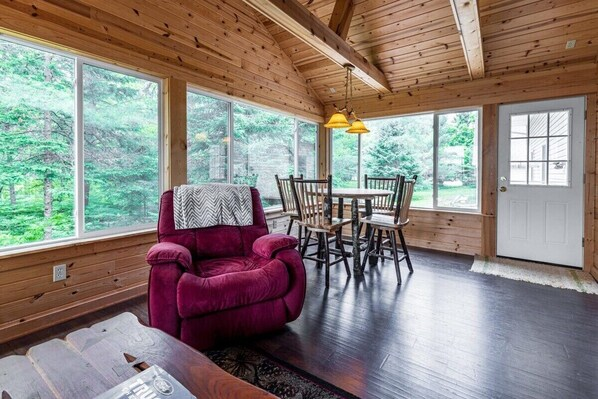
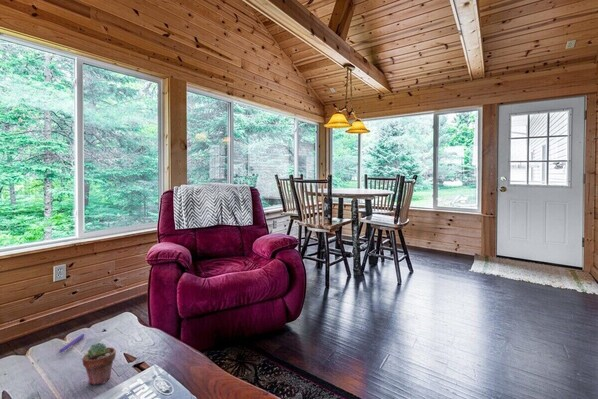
+ potted succulent [81,341,117,386]
+ pen [56,333,86,354]
